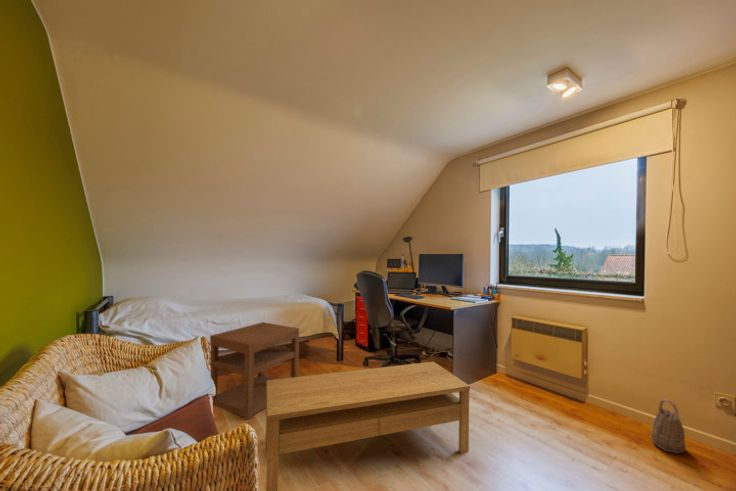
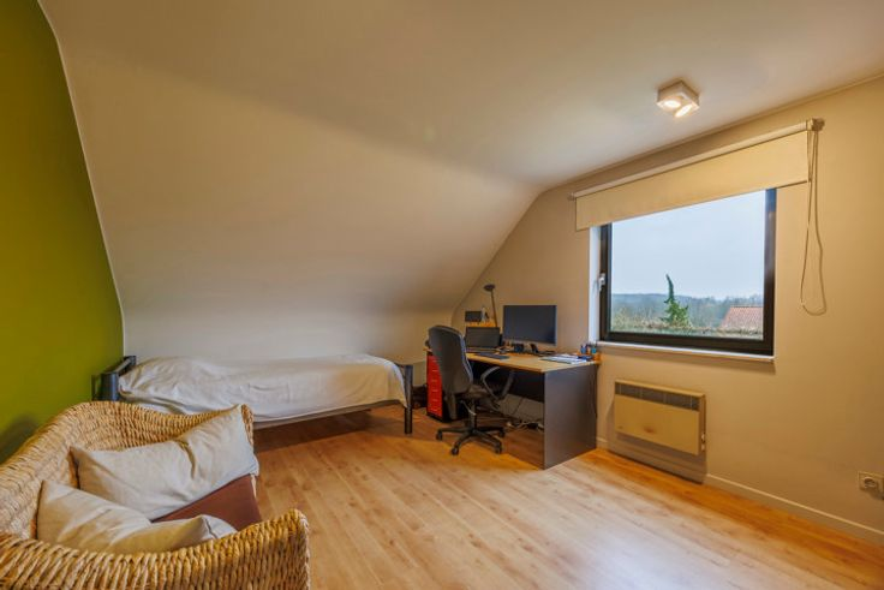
- coffee table [265,361,471,491]
- nightstand [209,321,300,421]
- basket [650,398,687,454]
